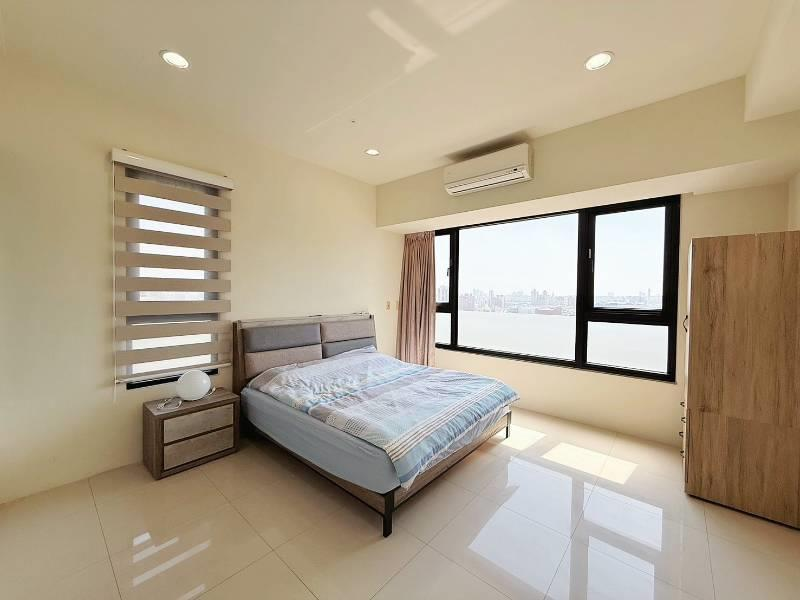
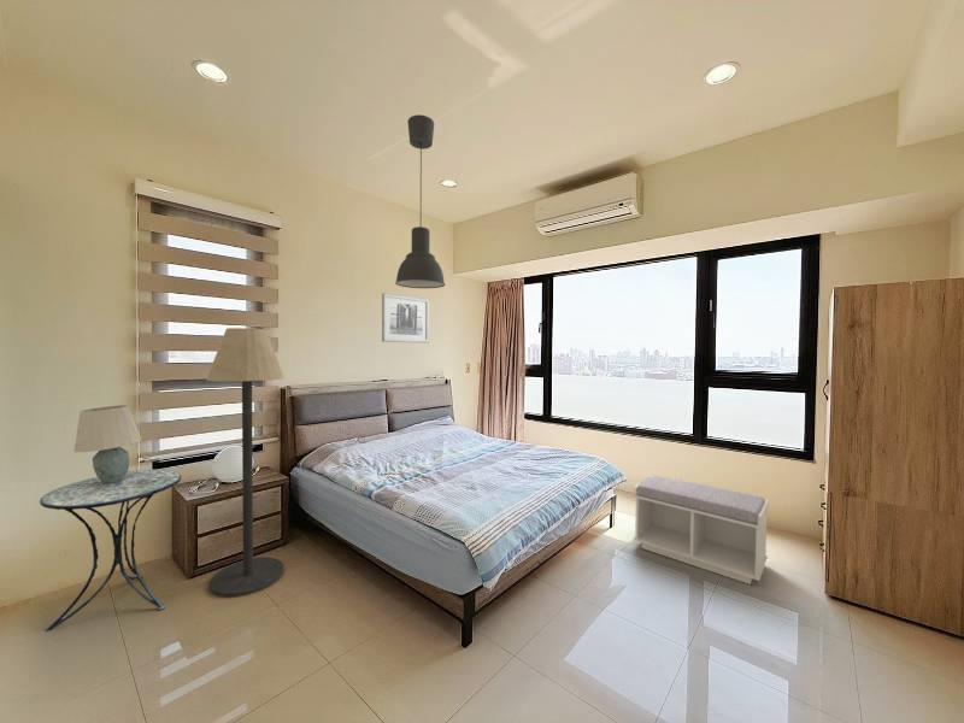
+ wall art [381,292,430,345]
+ table lamp [72,404,142,483]
+ side table [39,469,182,633]
+ floor lamp [205,327,286,598]
+ bench [633,475,770,586]
+ ceiling light [394,113,446,289]
